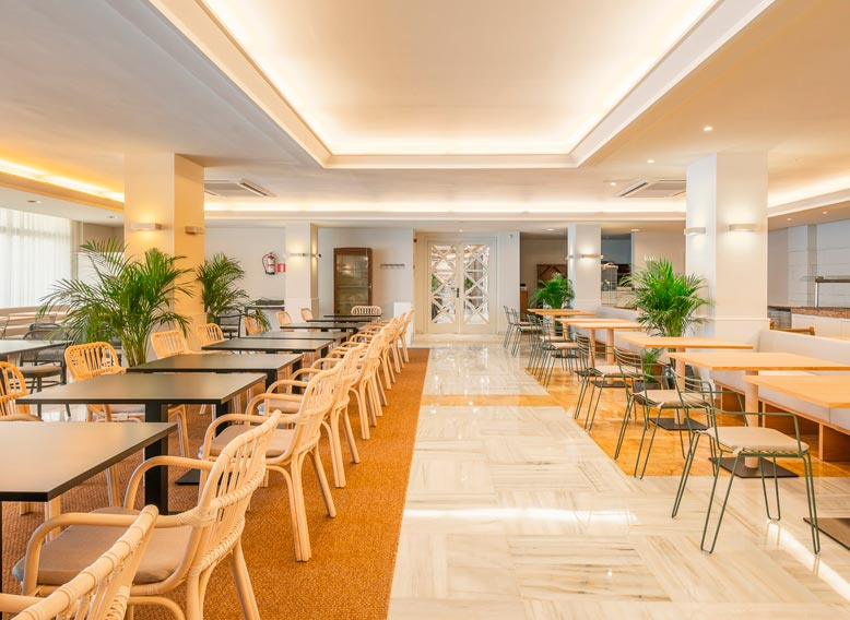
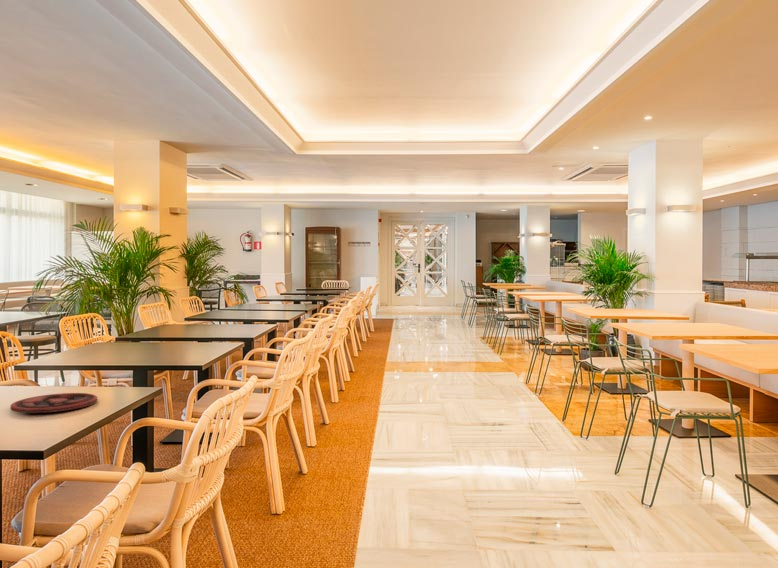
+ plate [9,392,98,414]
